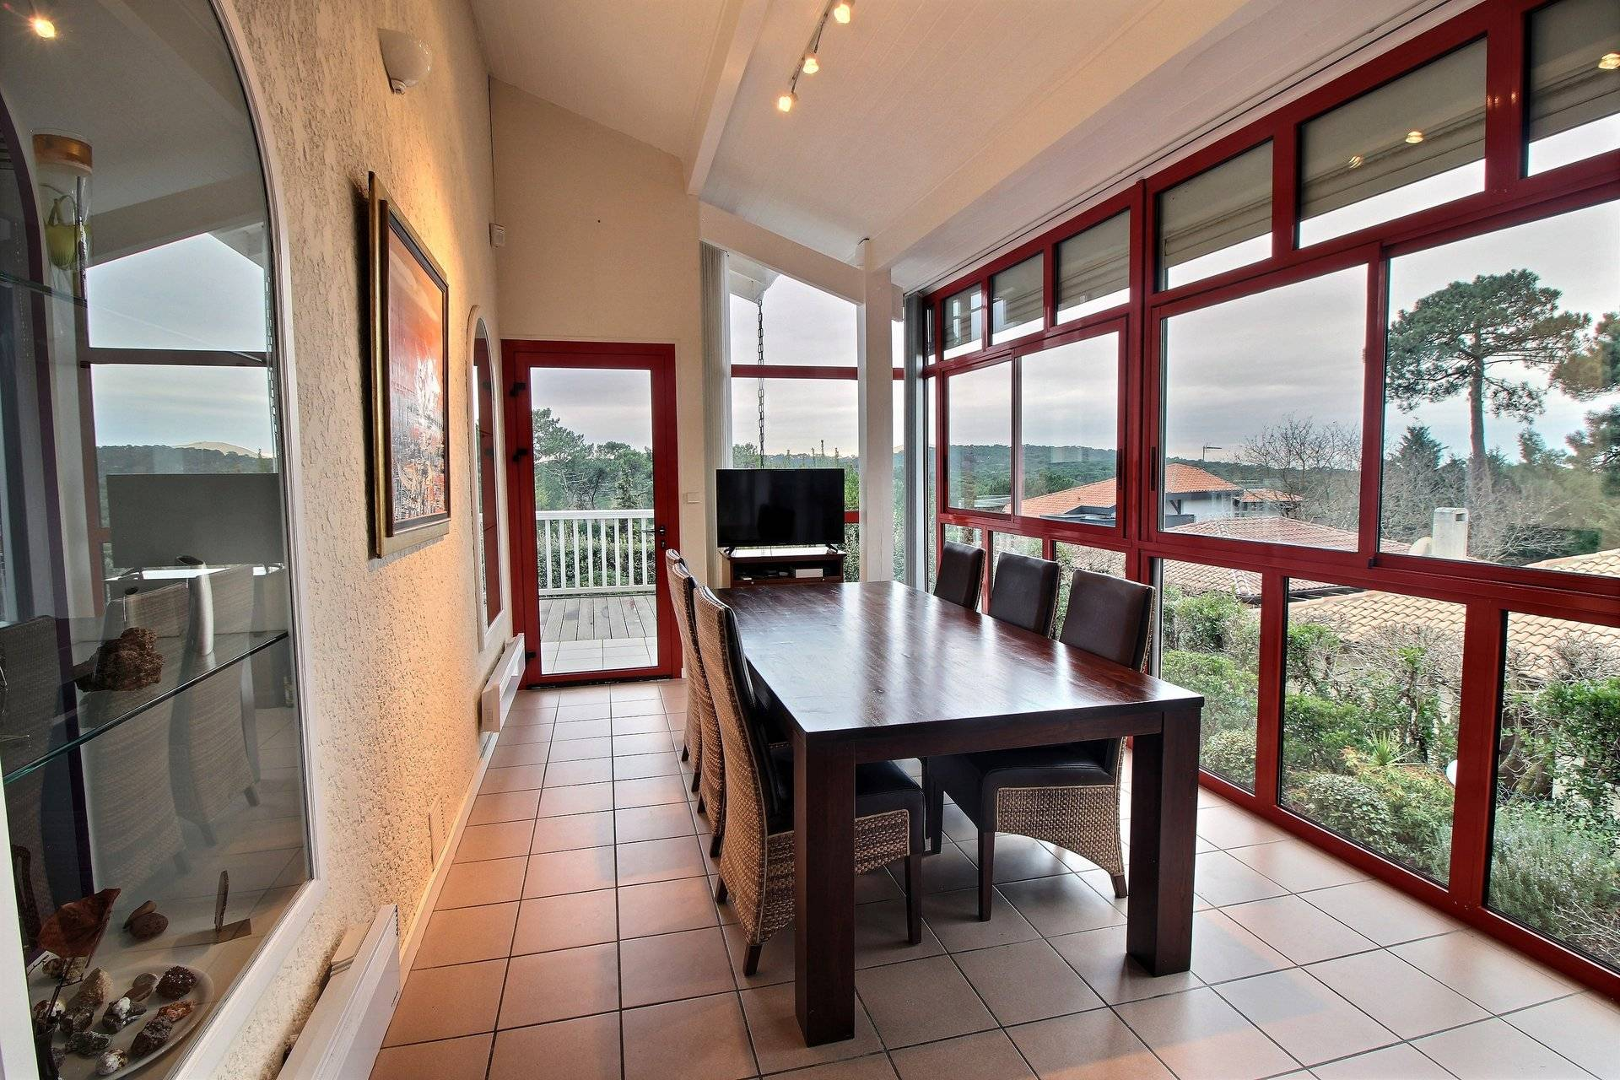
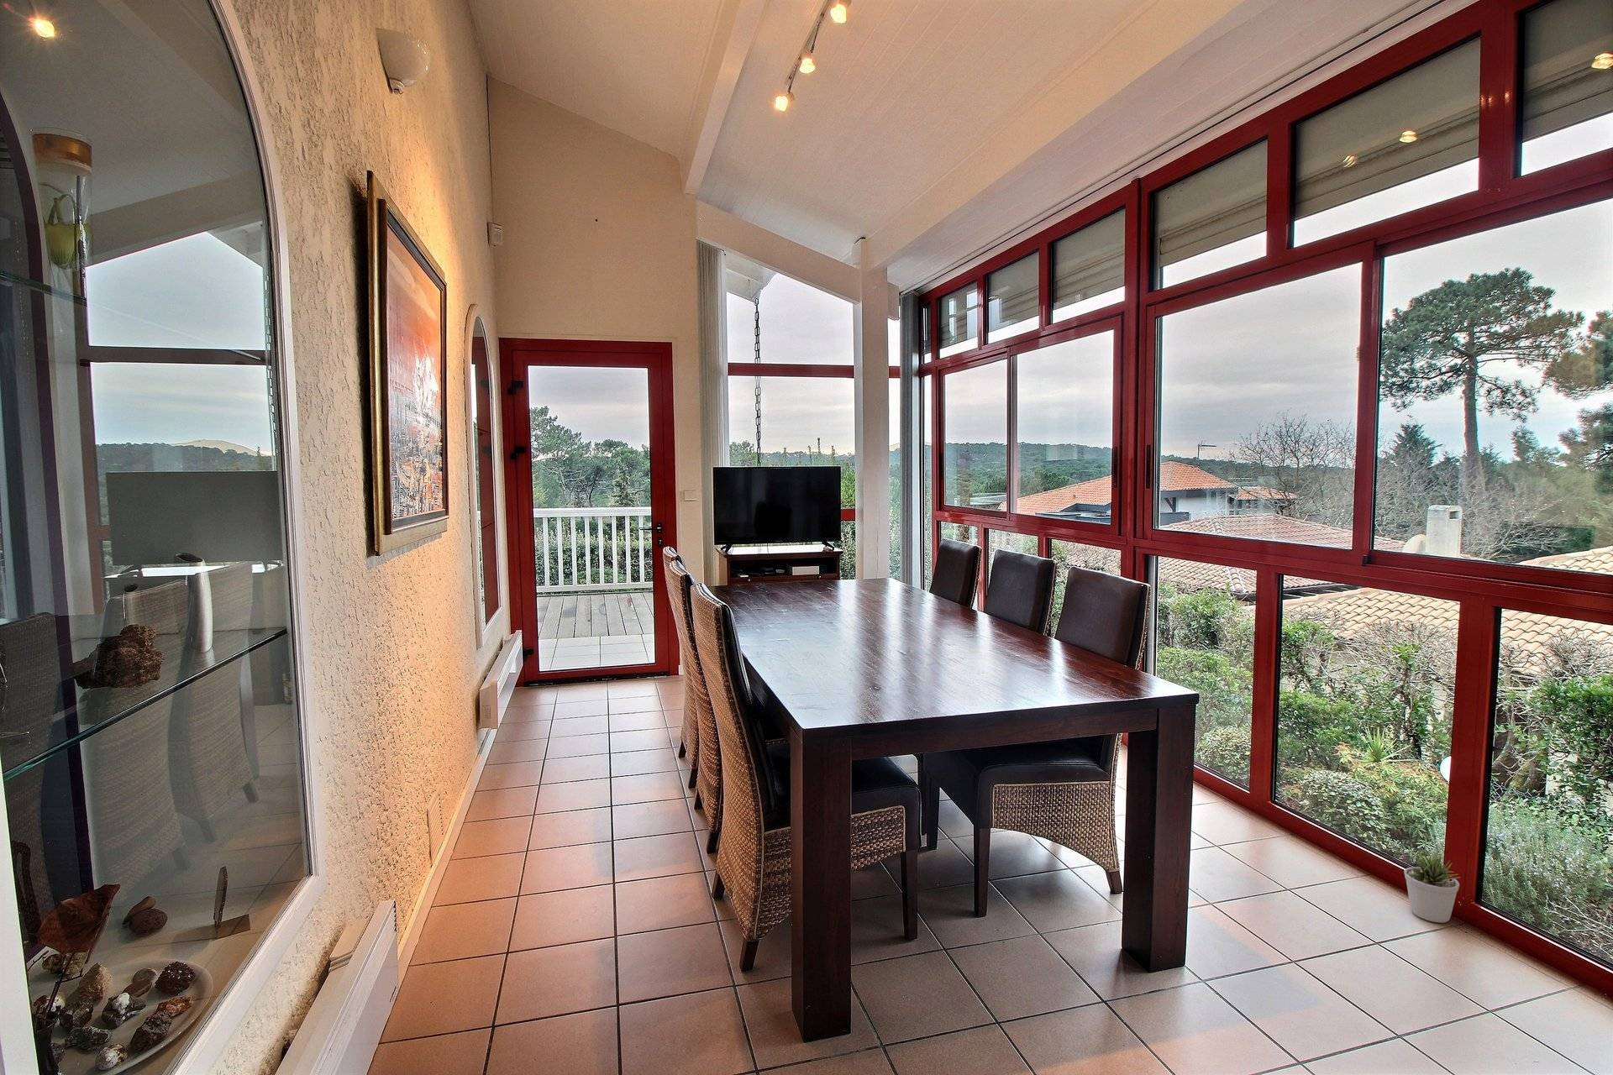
+ potted plant [1403,852,1461,924]
